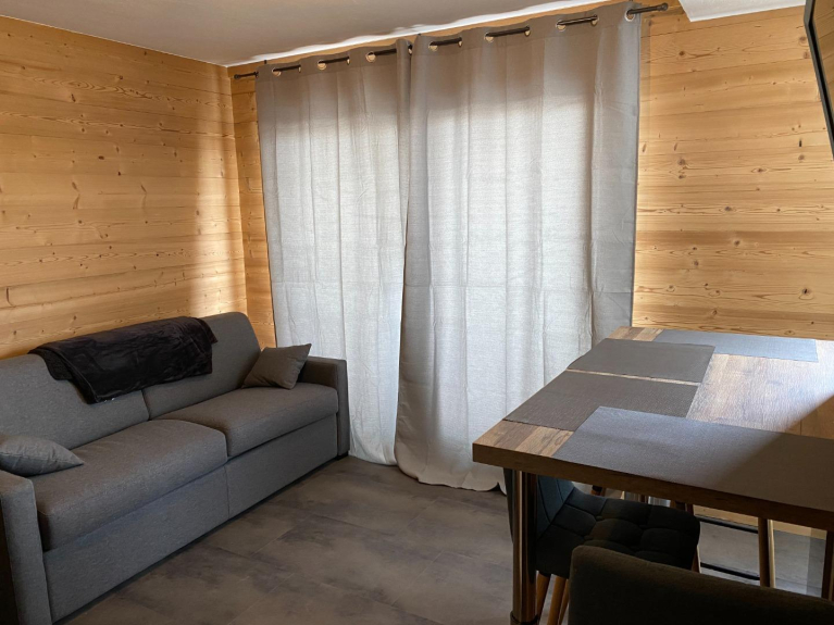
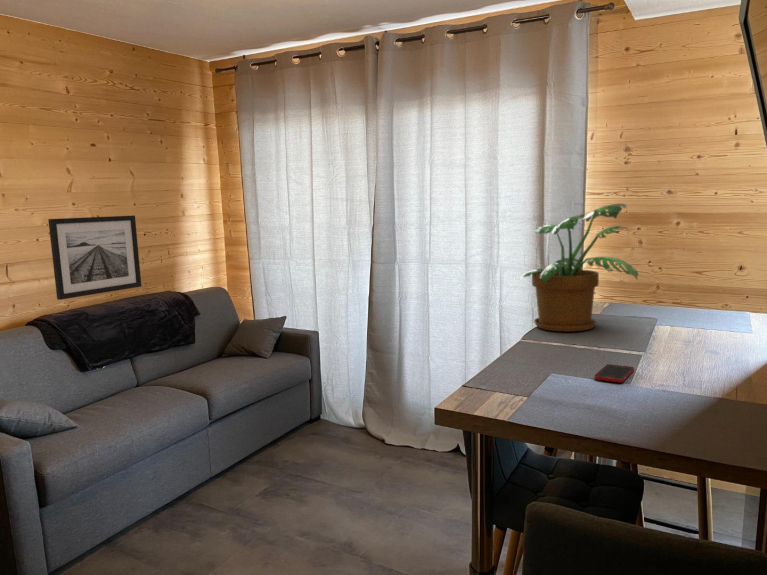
+ potted plant [519,203,639,332]
+ wall art [47,215,142,301]
+ cell phone [593,363,635,383]
